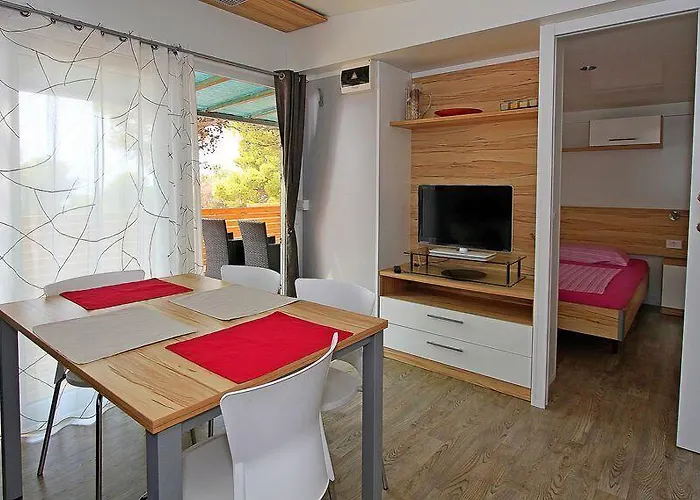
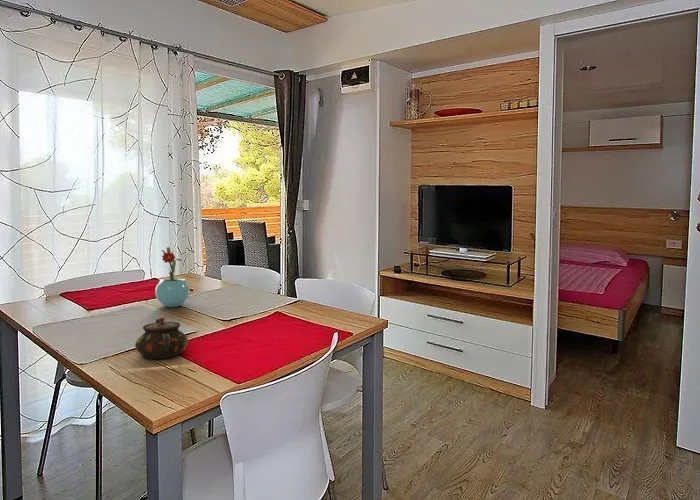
+ teapot [134,316,189,360]
+ potted flower [154,246,191,308]
